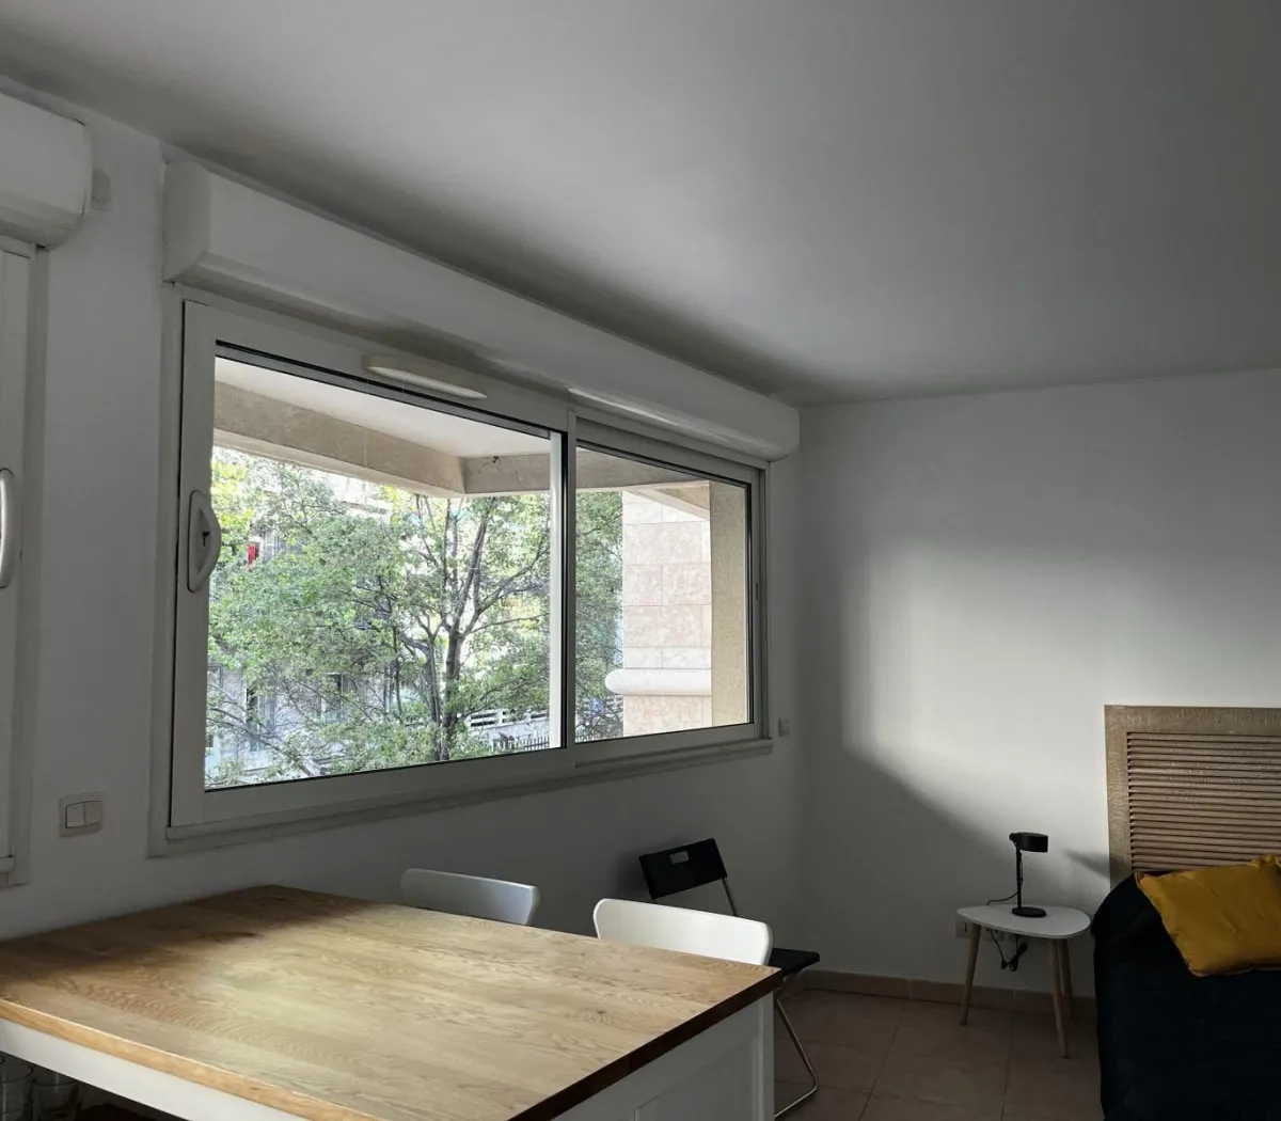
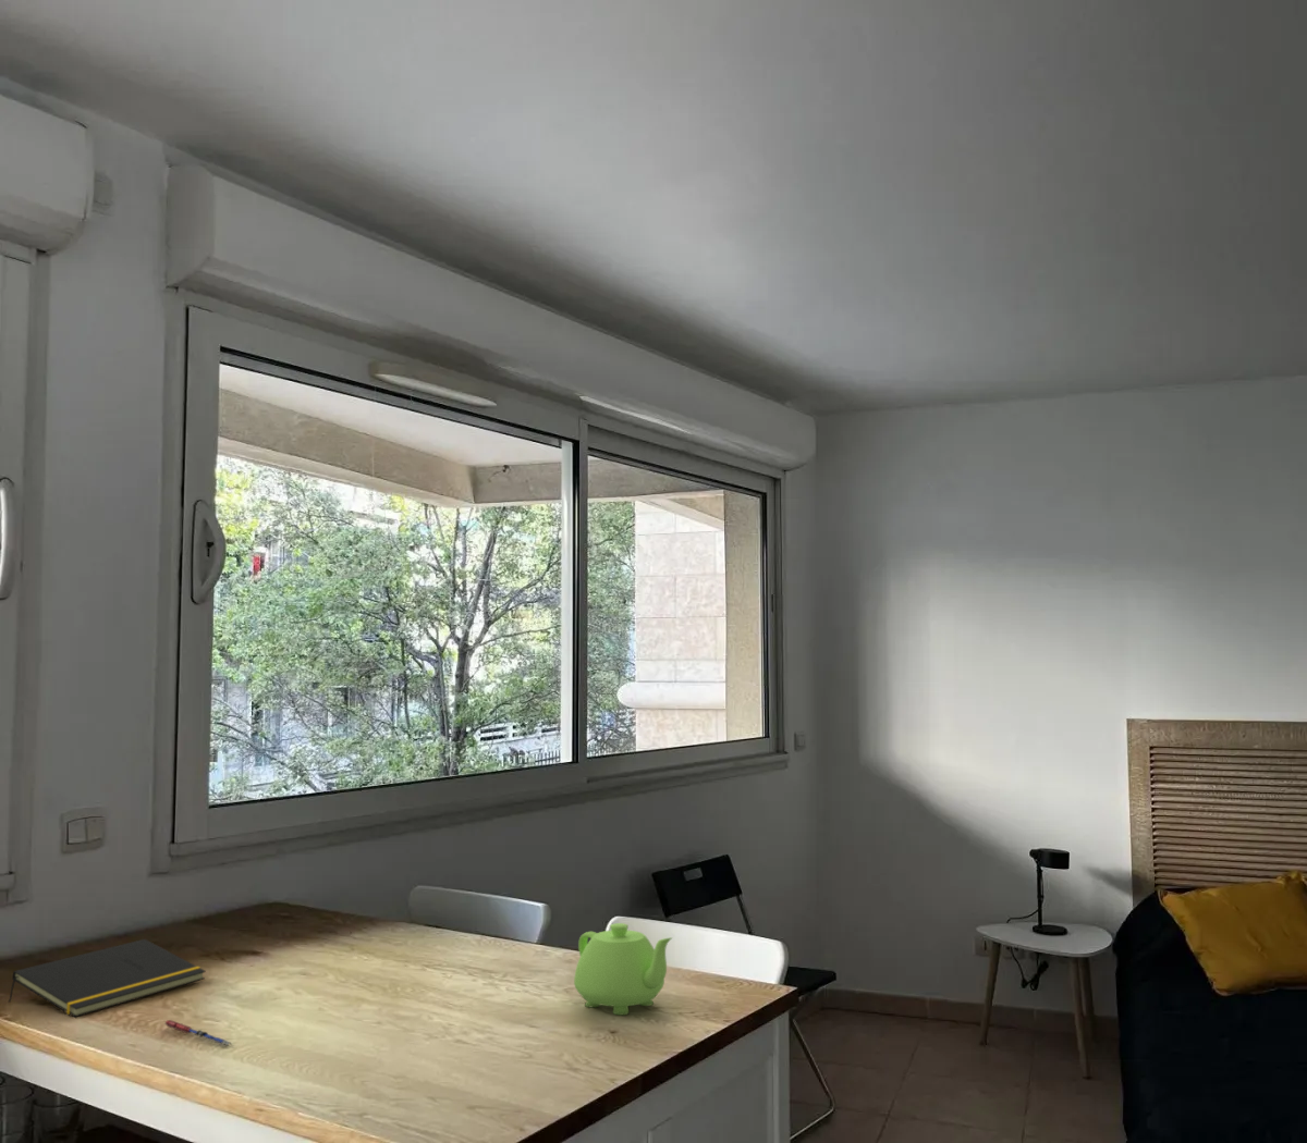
+ notepad [8,939,207,1017]
+ pen [162,1019,235,1047]
+ teapot [572,922,674,1016]
